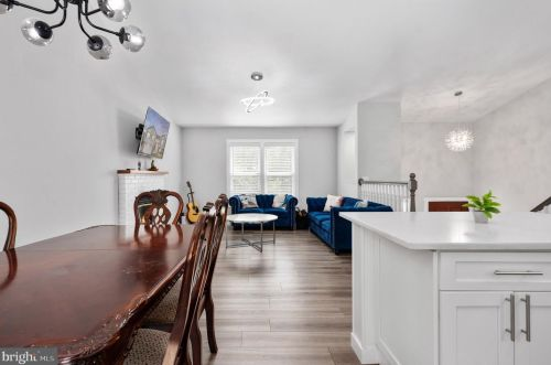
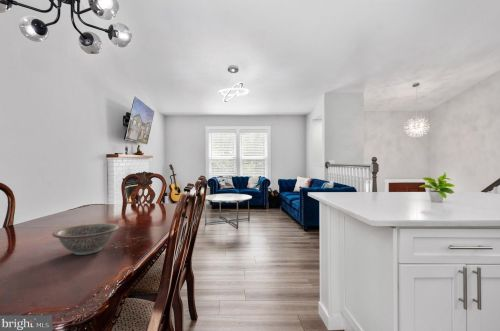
+ decorative bowl [51,222,120,256]
